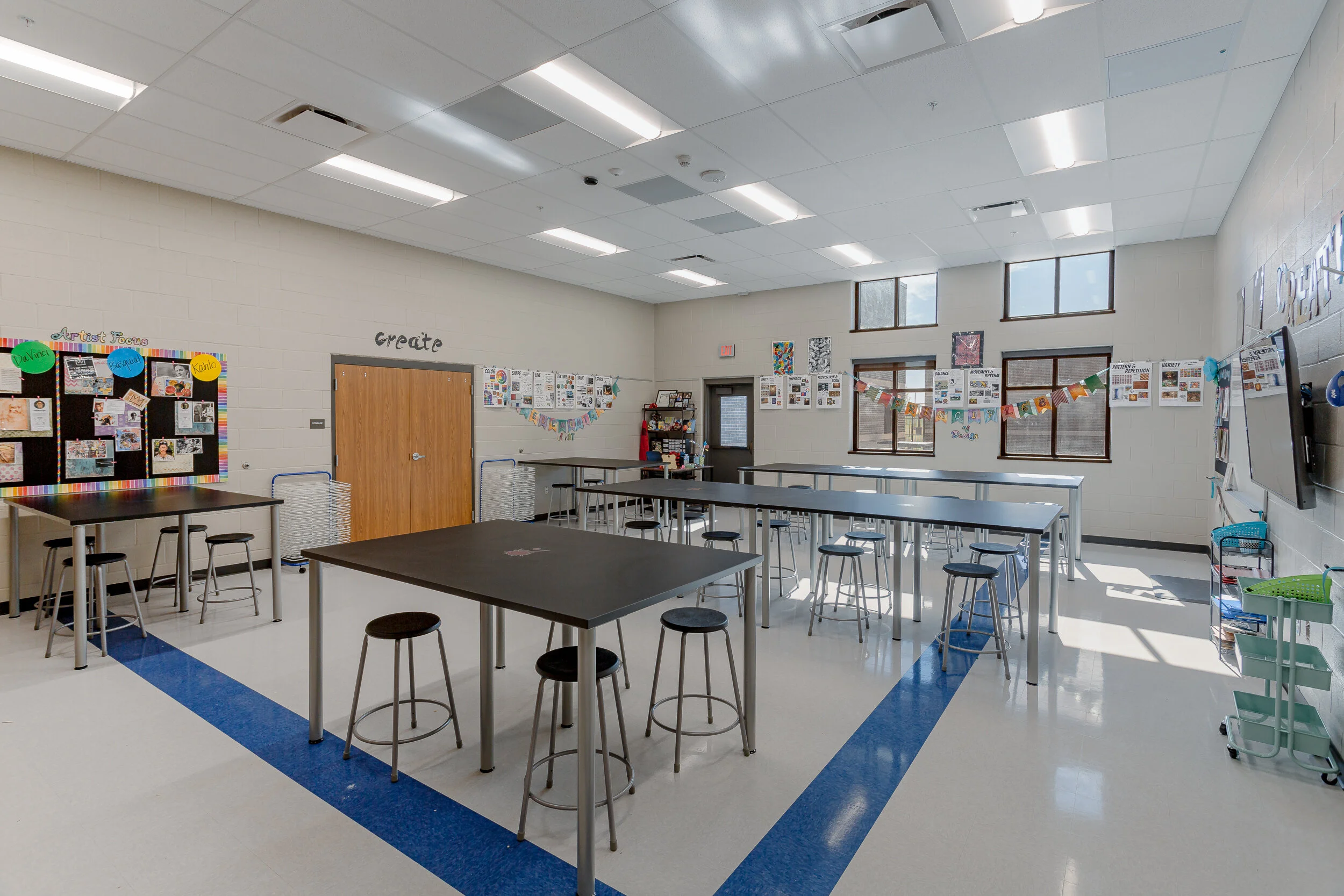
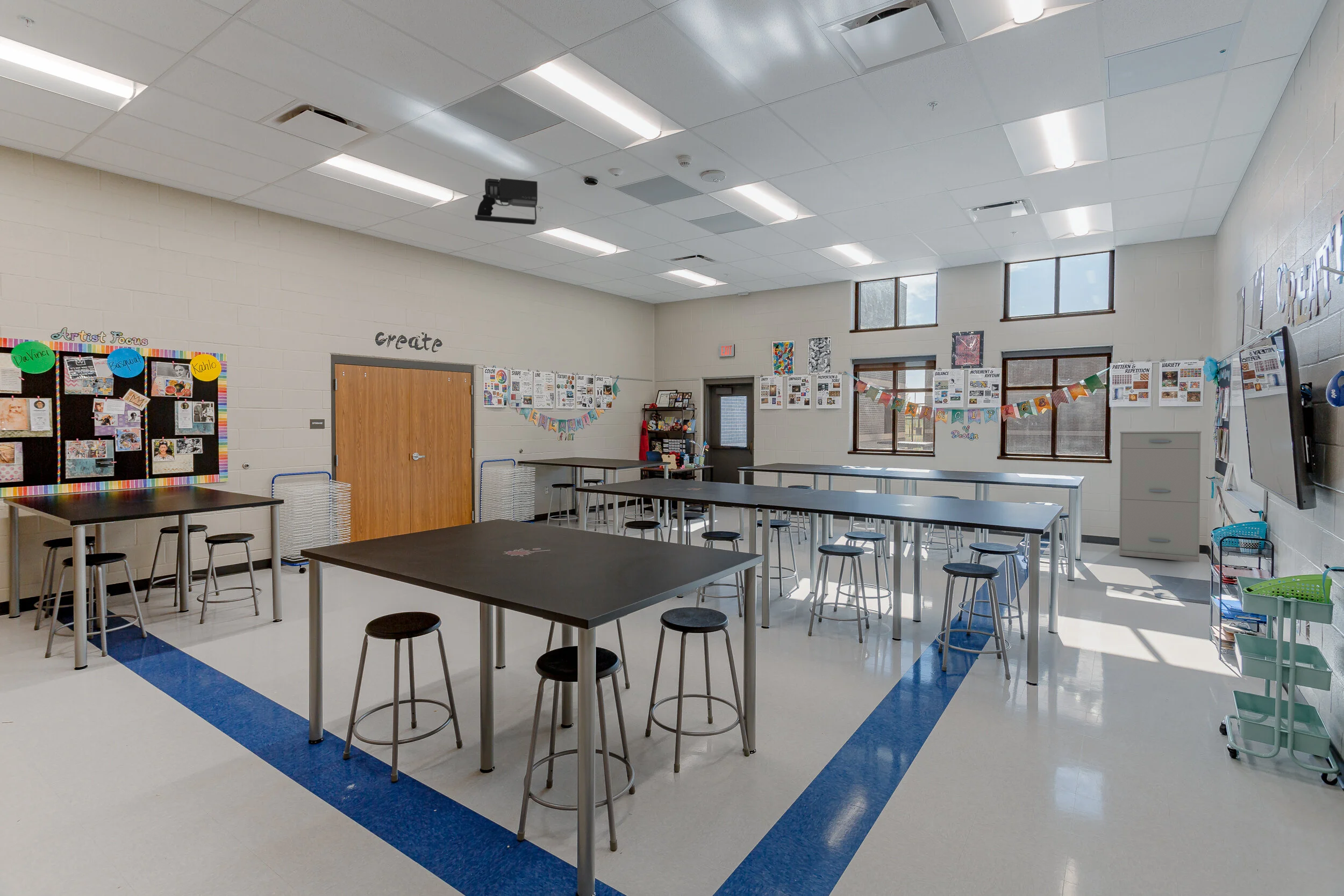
+ projector [474,177,538,225]
+ filing cabinet [1119,431,1202,563]
